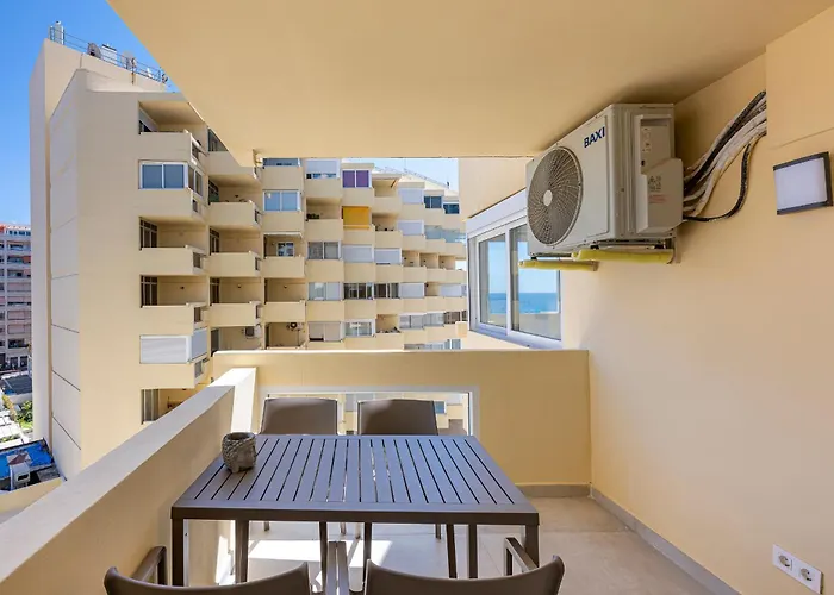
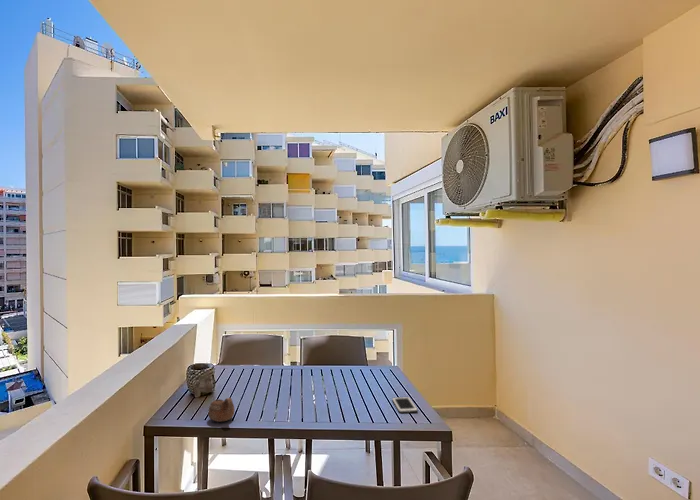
+ cup [207,397,235,423]
+ cell phone [391,396,419,414]
